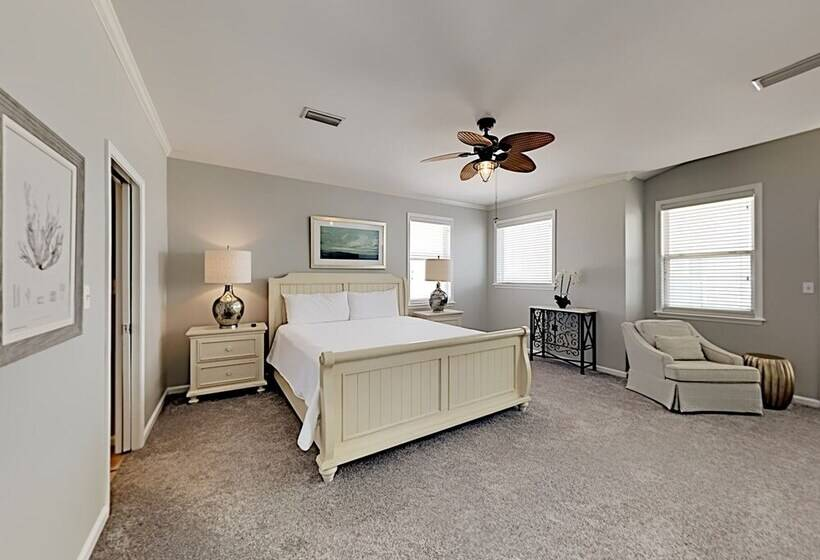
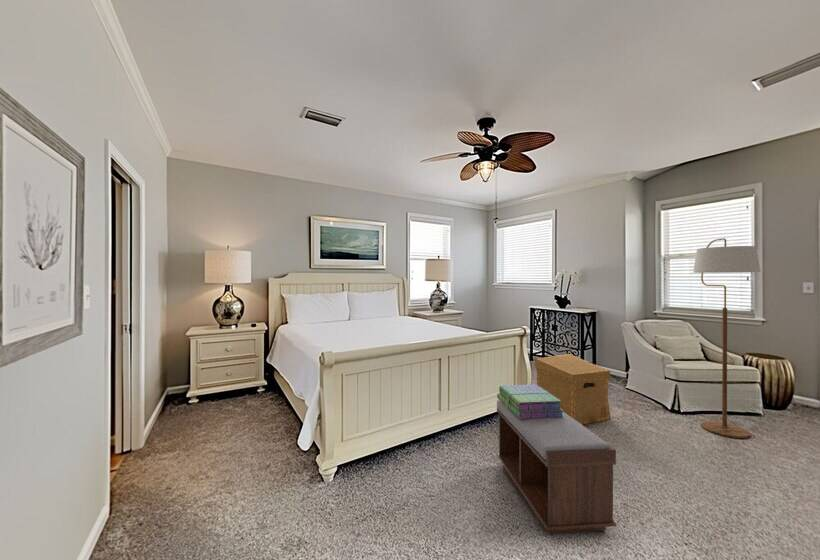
+ stack of books [496,384,564,419]
+ cardboard box [534,353,612,426]
+ bench [496,399,617,535]
+ floor lamp [692,237,761,439]
